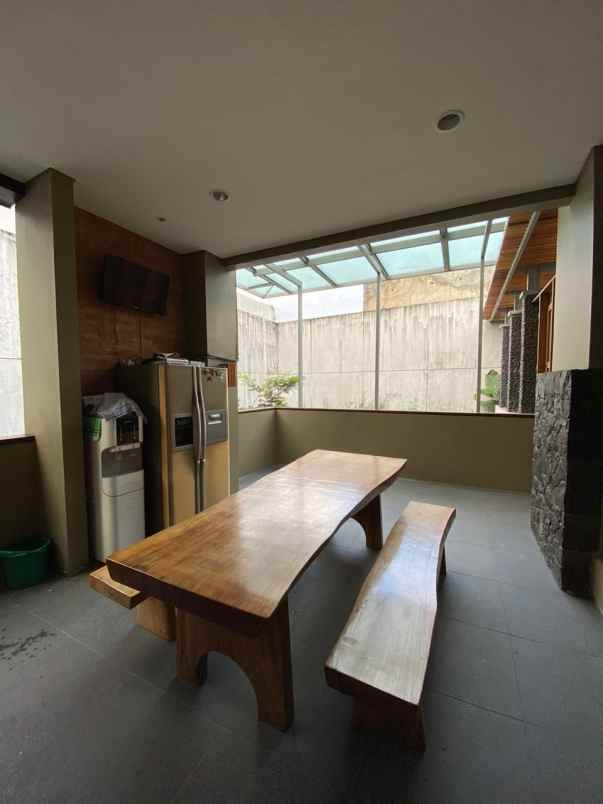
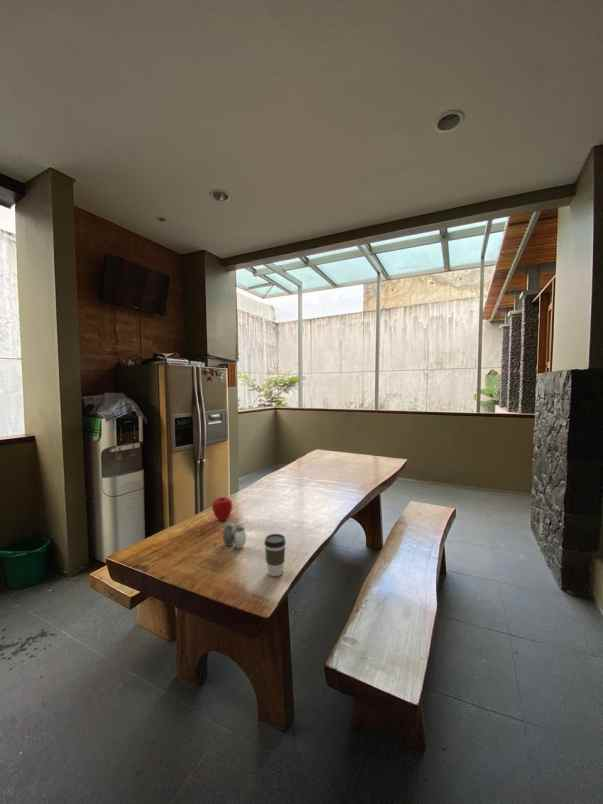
+ apple [211,496,233,521]
+ coffee cup [263,533,287,577]
+ salt and pepper shaker [222,522,247,549]
